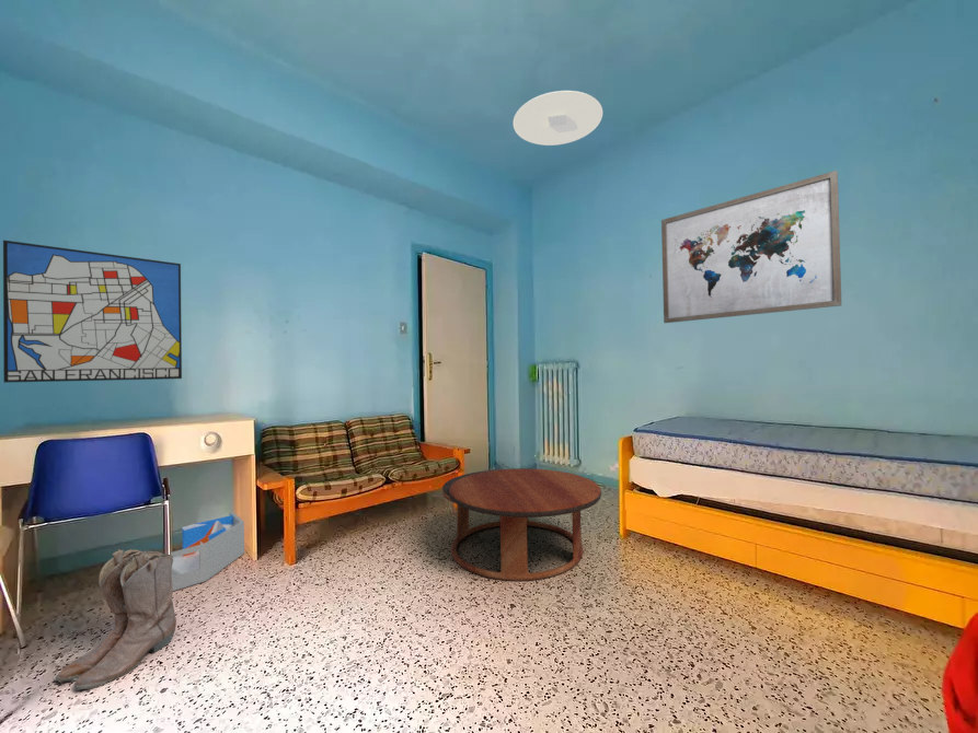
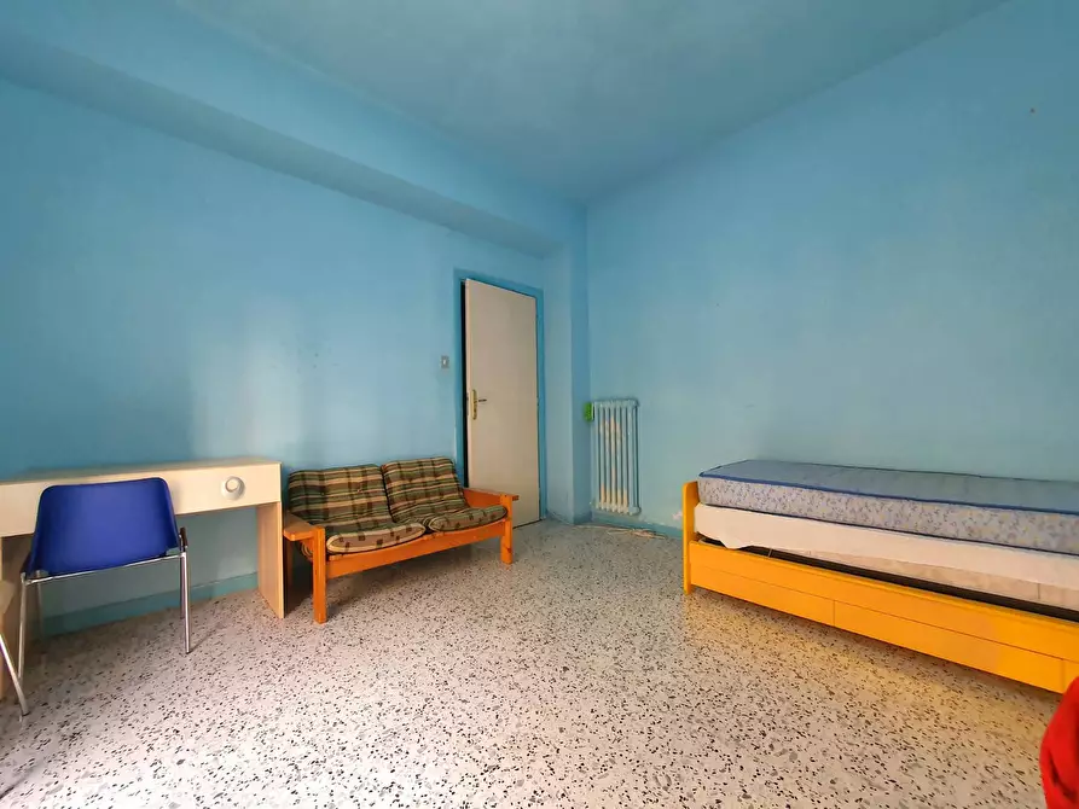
- boots [53,548,177,691]
- coffee table [441,467,602,582]
- wall art [2,240,183,384]
- wall art [660,170,842,324]
- ceiling light [513,90,603,147]
- storage bin [164,511,245,592]
